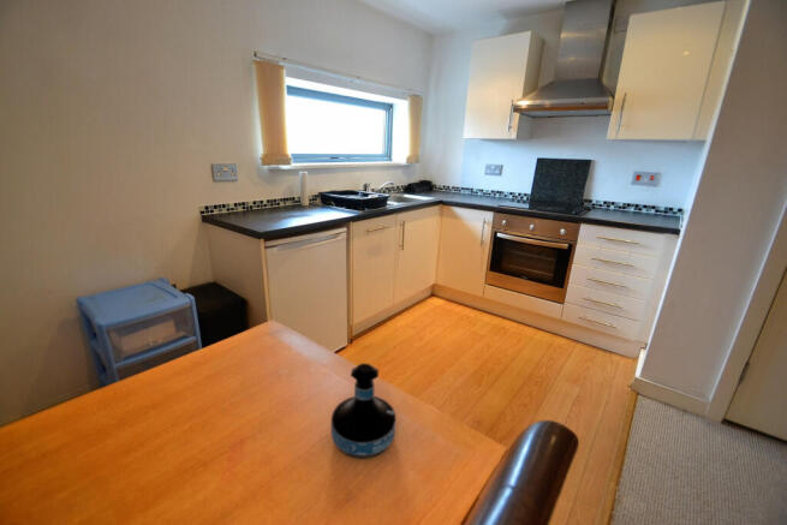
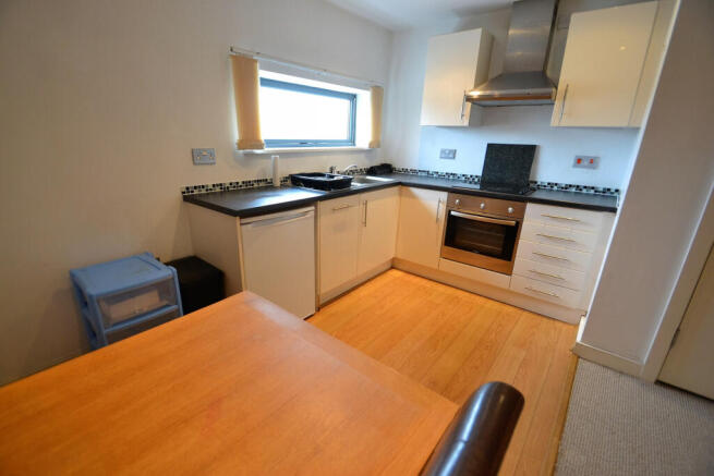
- tequila bottle [330,362,397,460]
